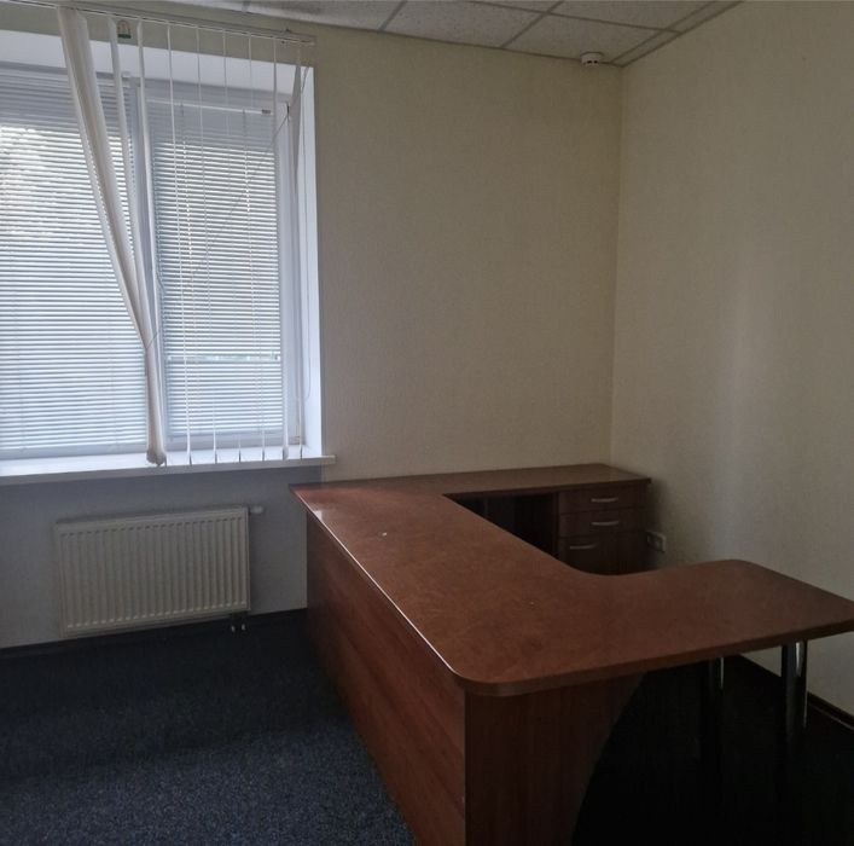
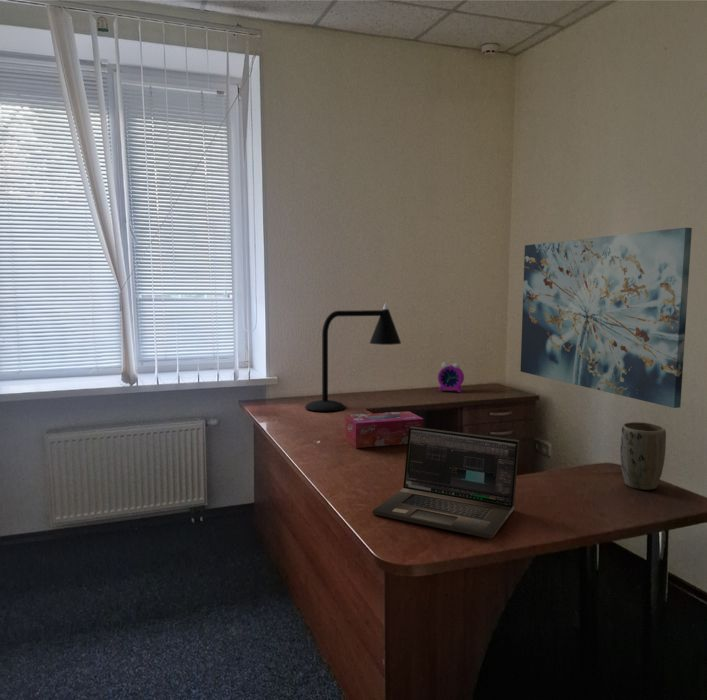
+ laptop [372,427,520,540]
+ plant pot [619,421,667,491]
+ tissue box [344,410,424,449]
+ wall art [519,227,693,409]
+ alarm clock [437,357,465,393]
+ desk lamp [304,301,402,412]
